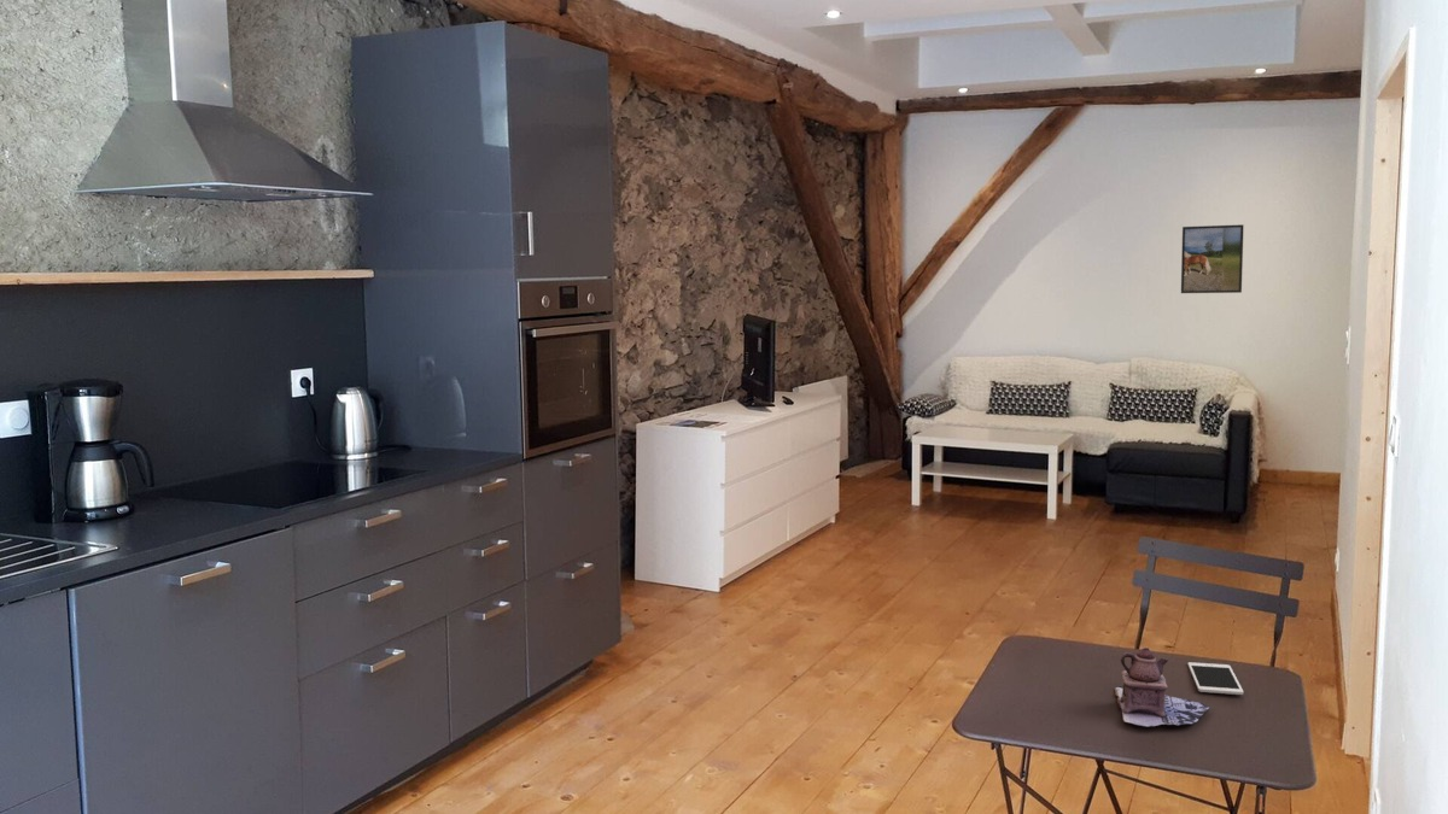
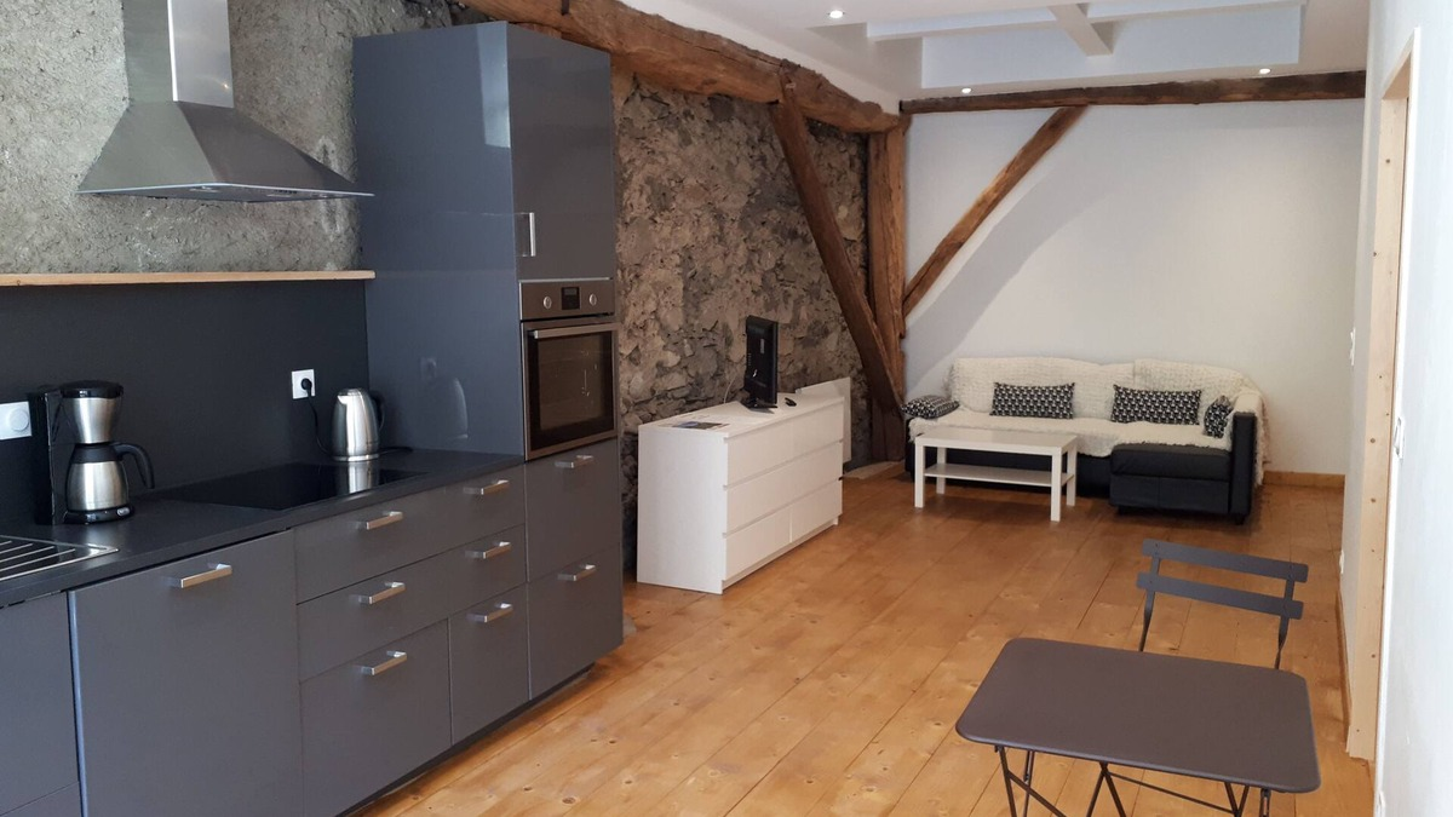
- teapot [1114,646,1211,728]
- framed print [1180,223,1245,294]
- cell phone [1186,661,1244,696]
